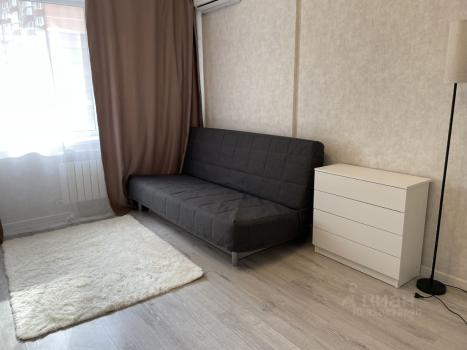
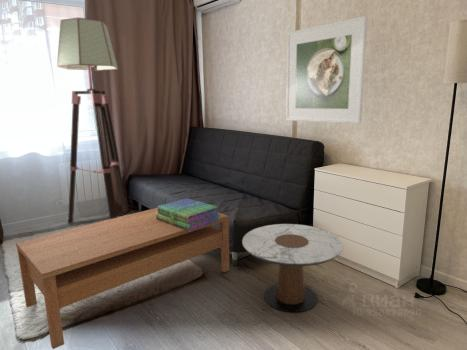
+ side table [241,223,344,313]
+ floor lamp [56,17,129,225]
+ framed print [285,15,368,125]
+ stack of books [156,197,220,231]
+ coffee table [15,207,230,350]
